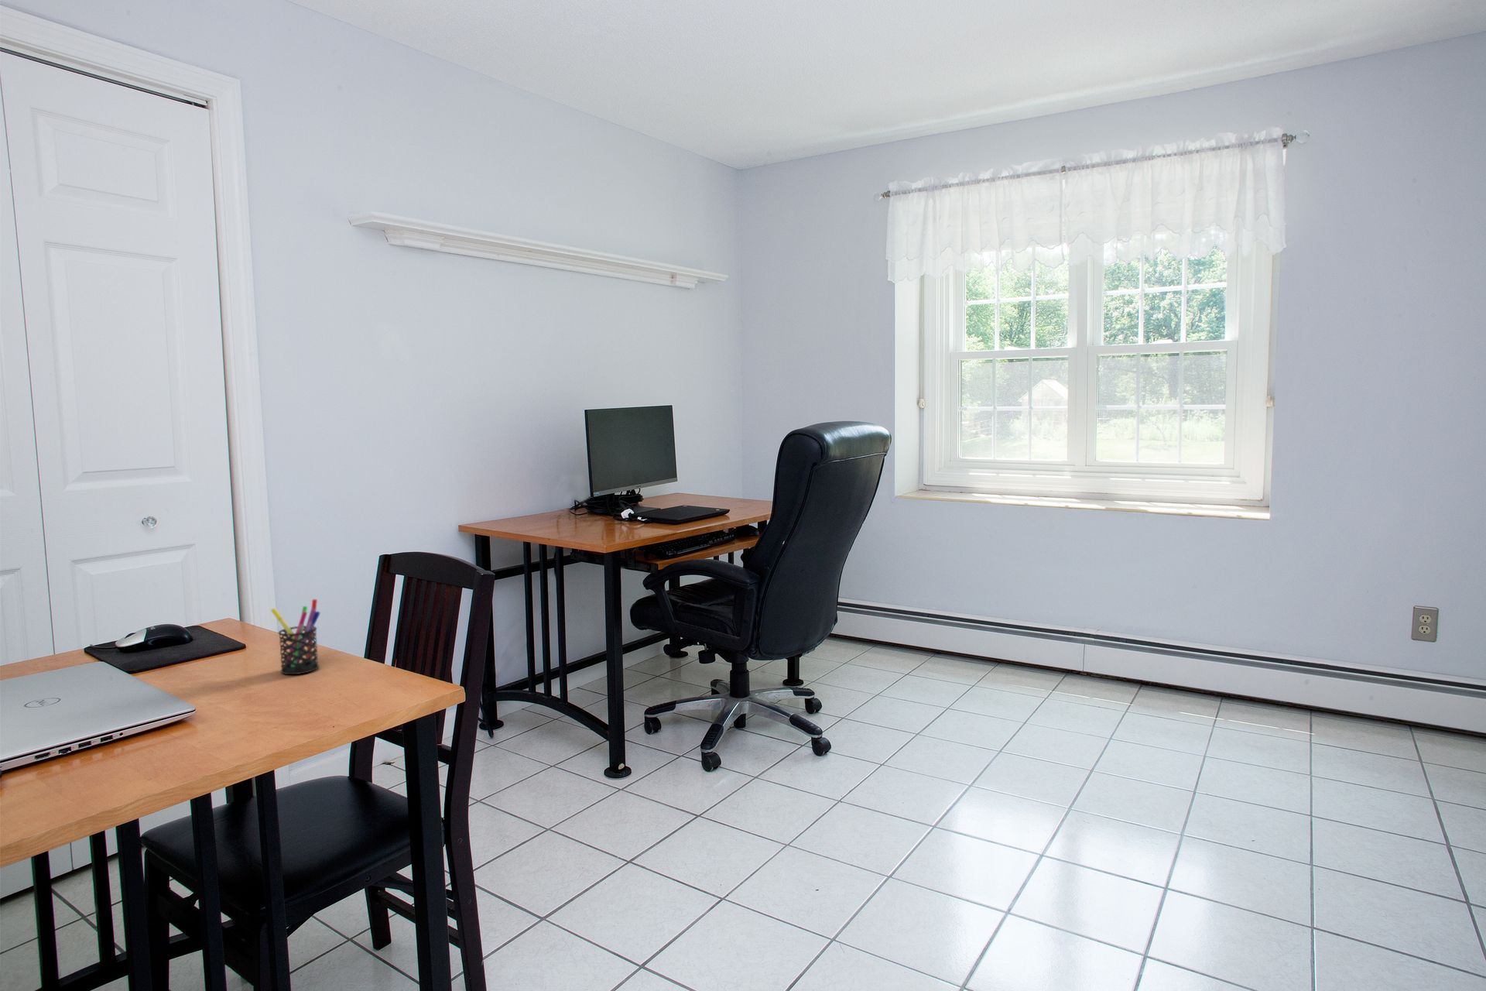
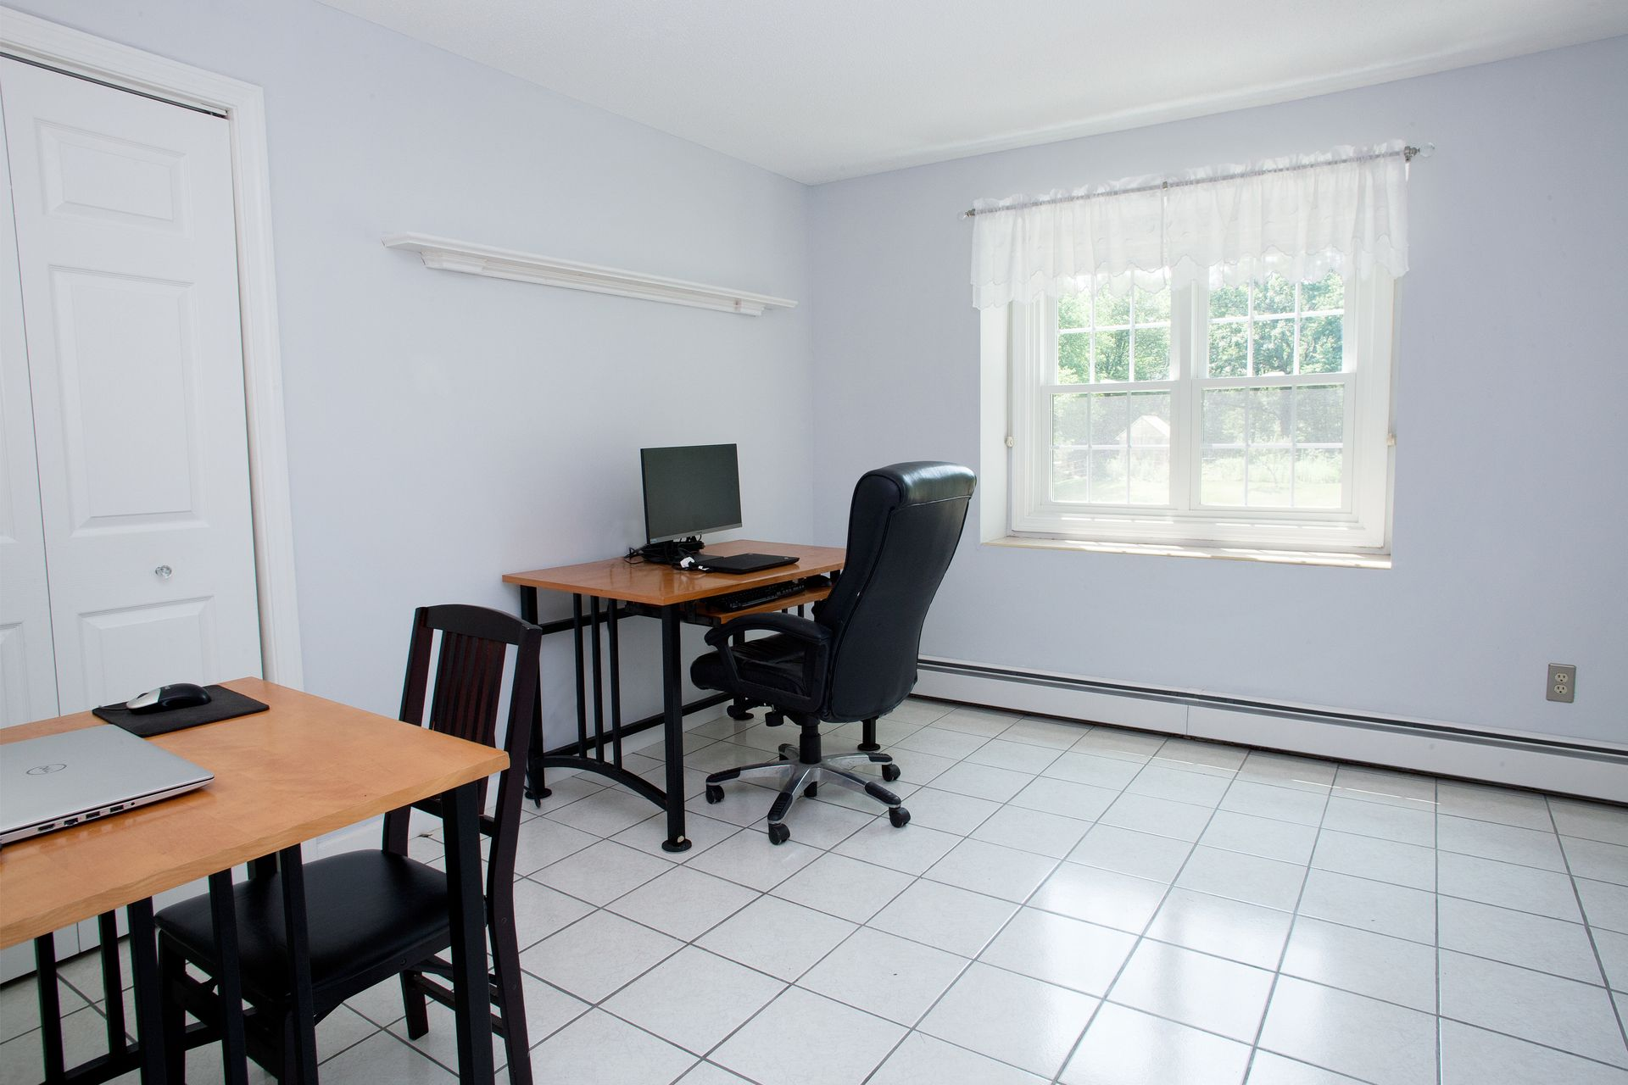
- pen holder [270,598,321,675]
